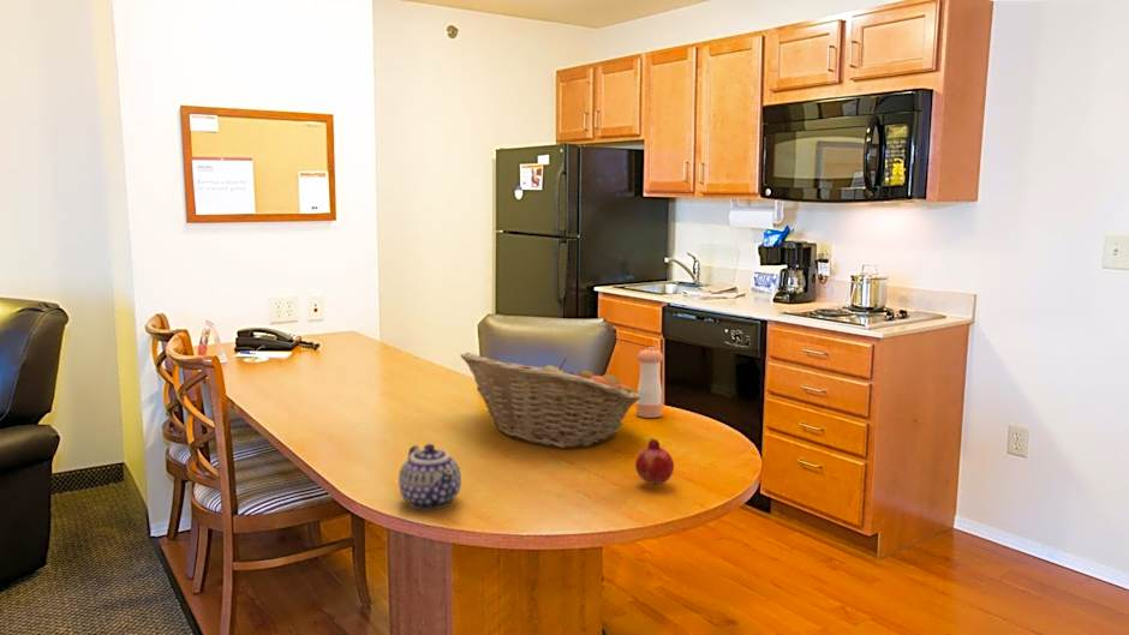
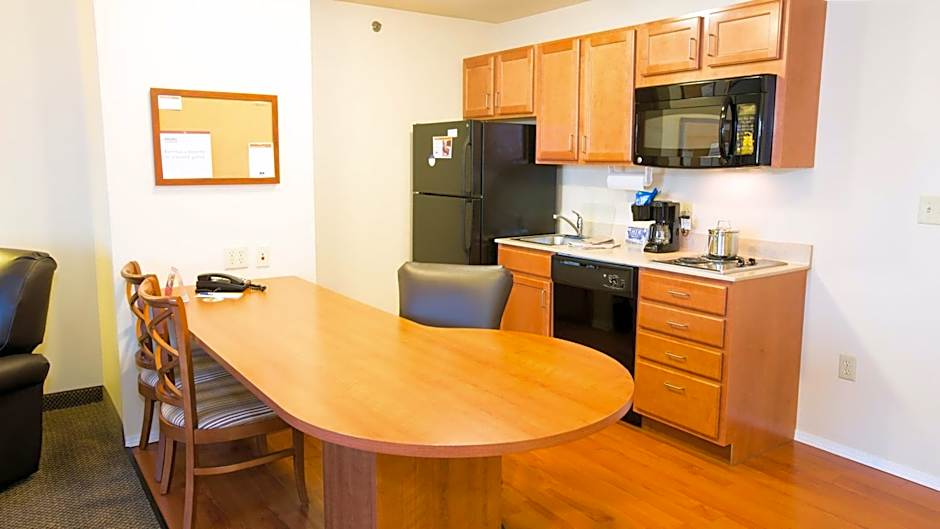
- fruit [634,437,675,486]
- fruit basket [460,352,641,449]
- teapot [398,443,462,510]
- pepper shaker [635,346,664,419]
